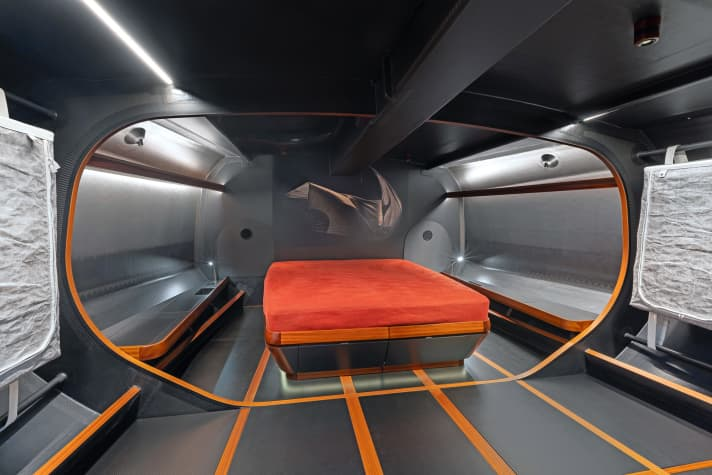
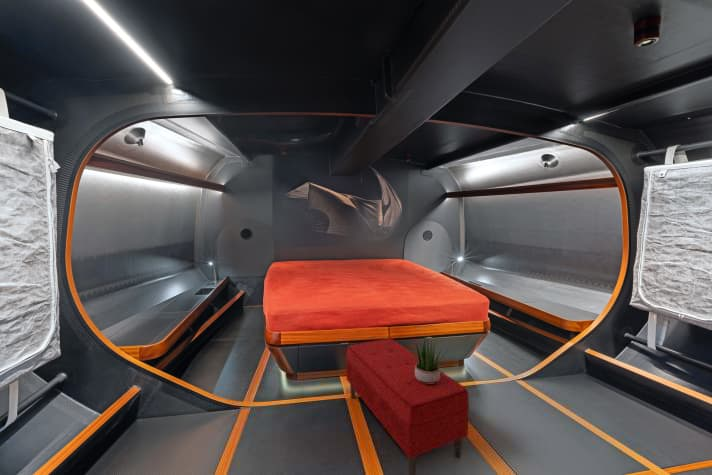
+ bench [345,337,470,475]
+ potted plant [406,335,453,383]
